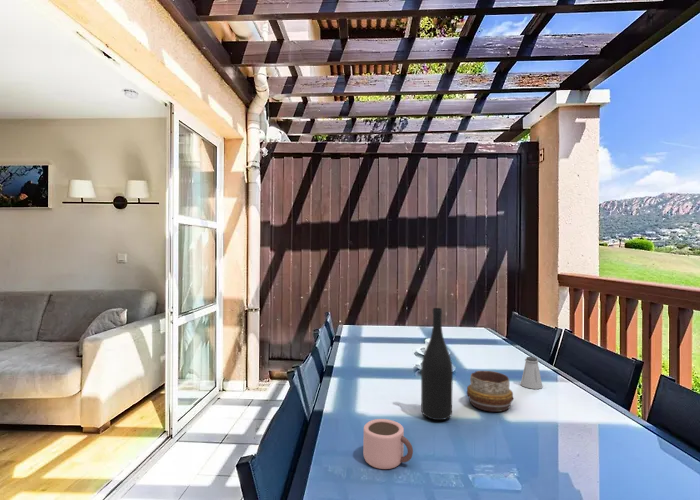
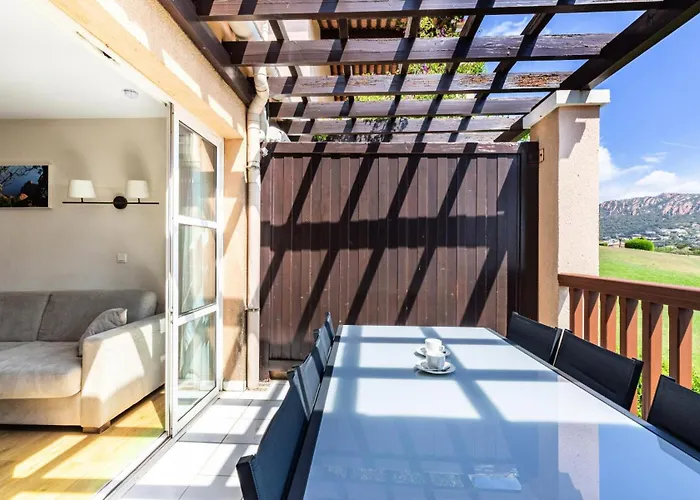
- saltshaker [520,356,543,390]
- wine bottle [420,307,454,421]
- decorative bowl [466,370,514,413]
- mug [362,418,414,470]
